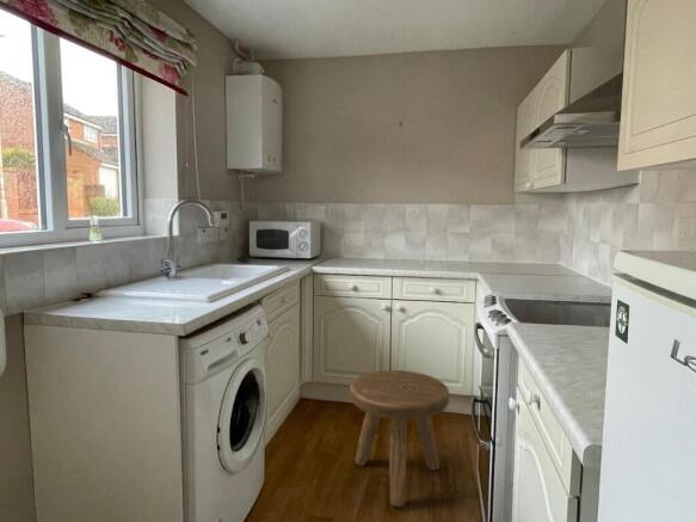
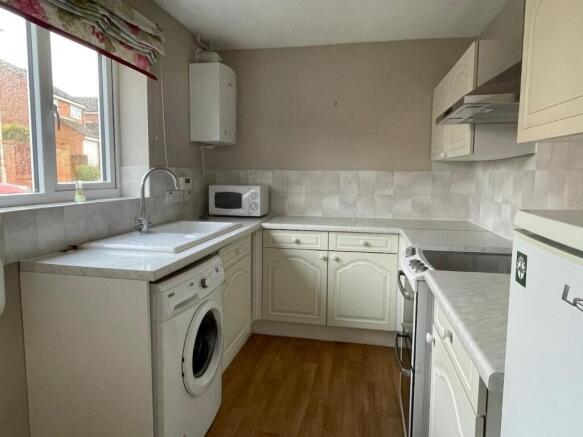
- stool [349,369,450,508]
